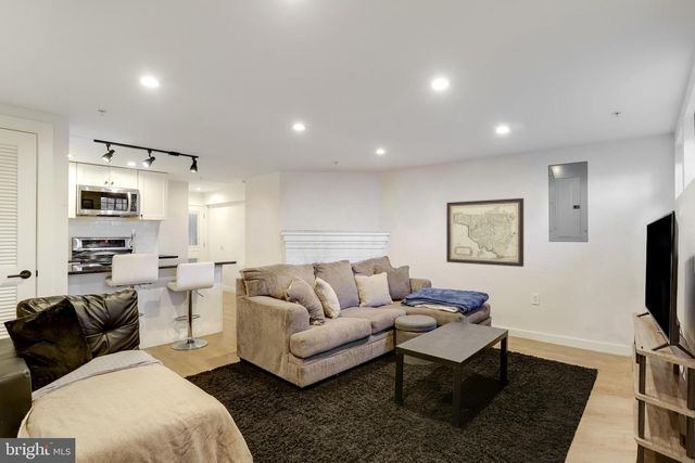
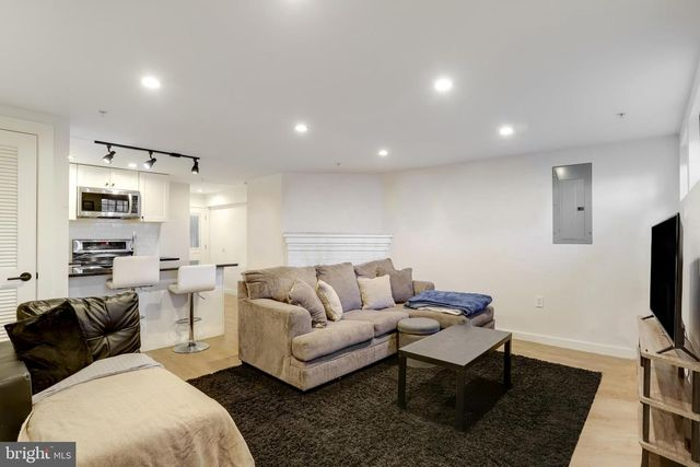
- wall art [445,197,525,268]
